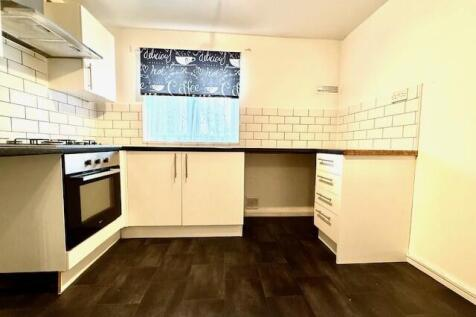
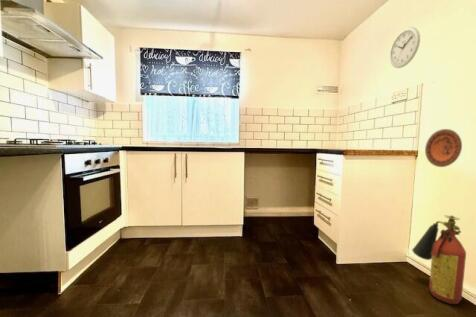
+ fire extinguisher [411,214,467,305]
+ decorative plate [424,128,463,168]
+ wall clock [389,26,421,69]
